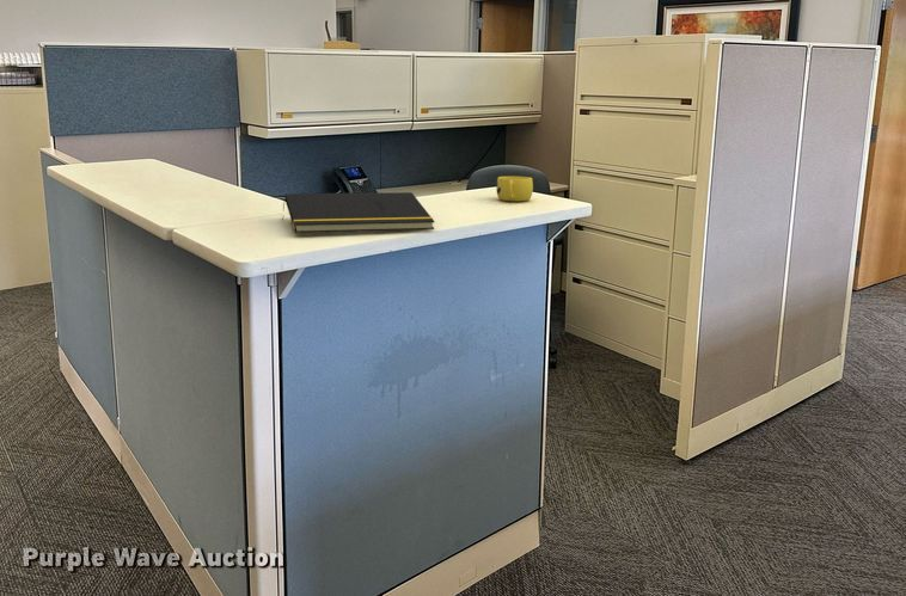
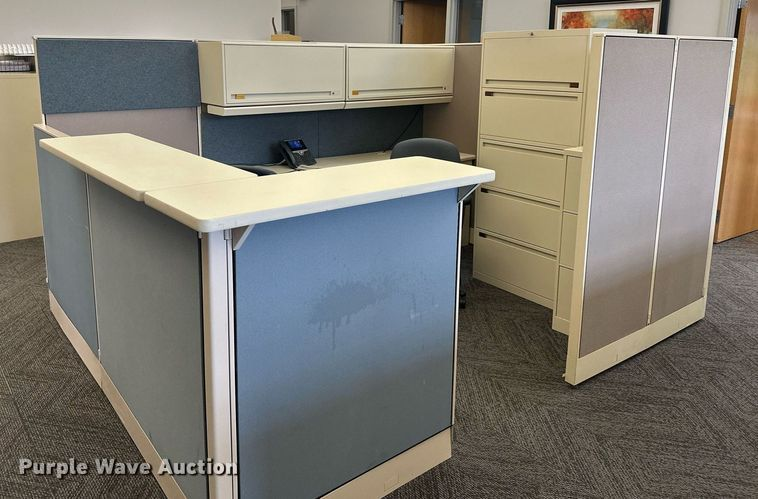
- notepad [281,191,436,234]
- cup [495,176,534,202]
